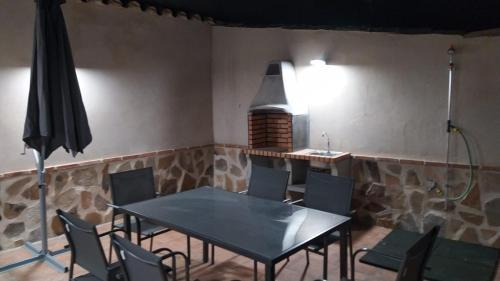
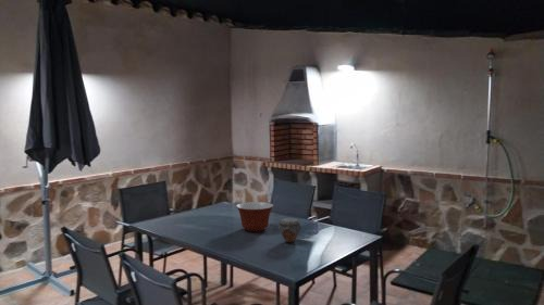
+ mixing bowl [235,201,274,232]
+ jar [277,217,304,243]
